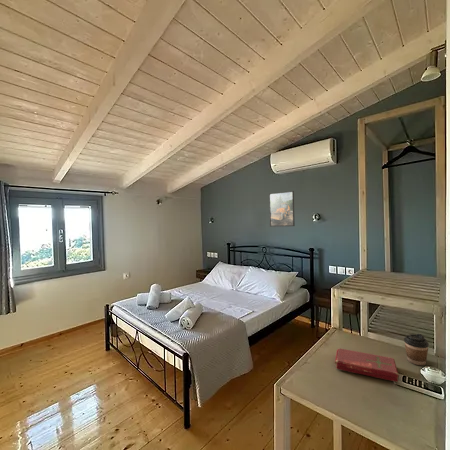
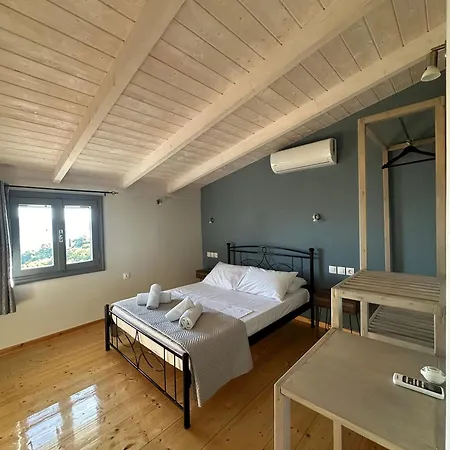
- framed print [268,190,295,227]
- coffee cup [403,333,430,366]
- book [333,347,399,383]
